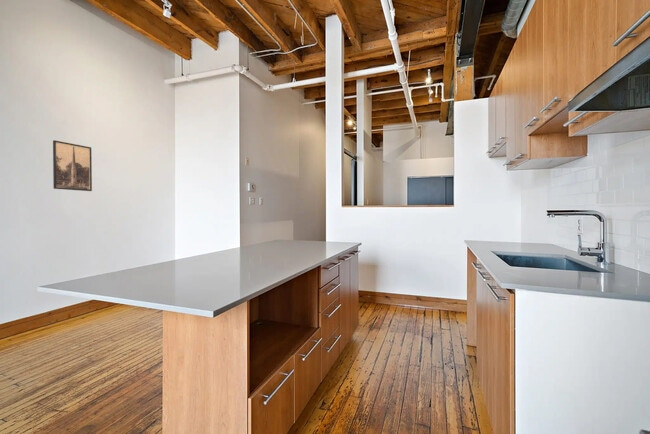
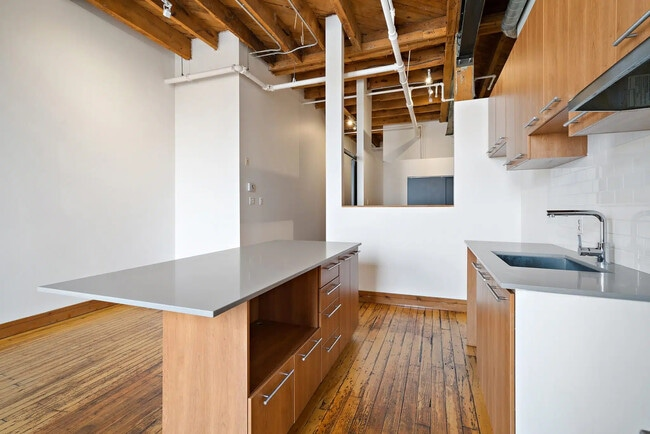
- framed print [52,139,93,192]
